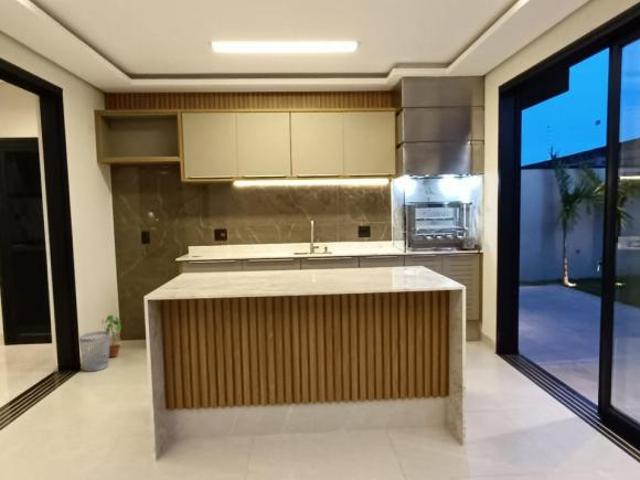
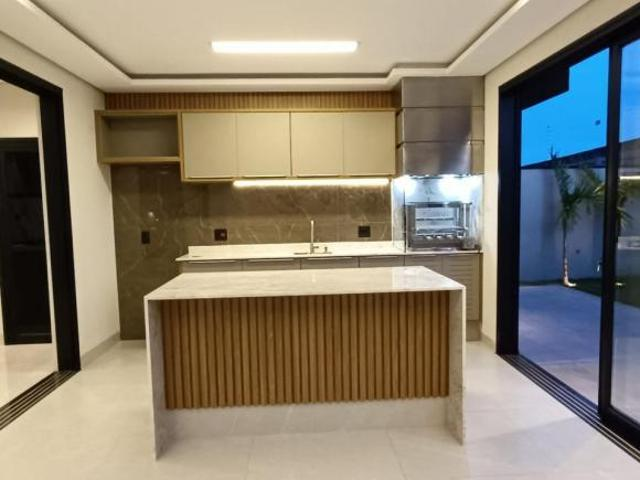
- potted plant [101,314,123,358]
- wastebasket [78,330,111,373]
